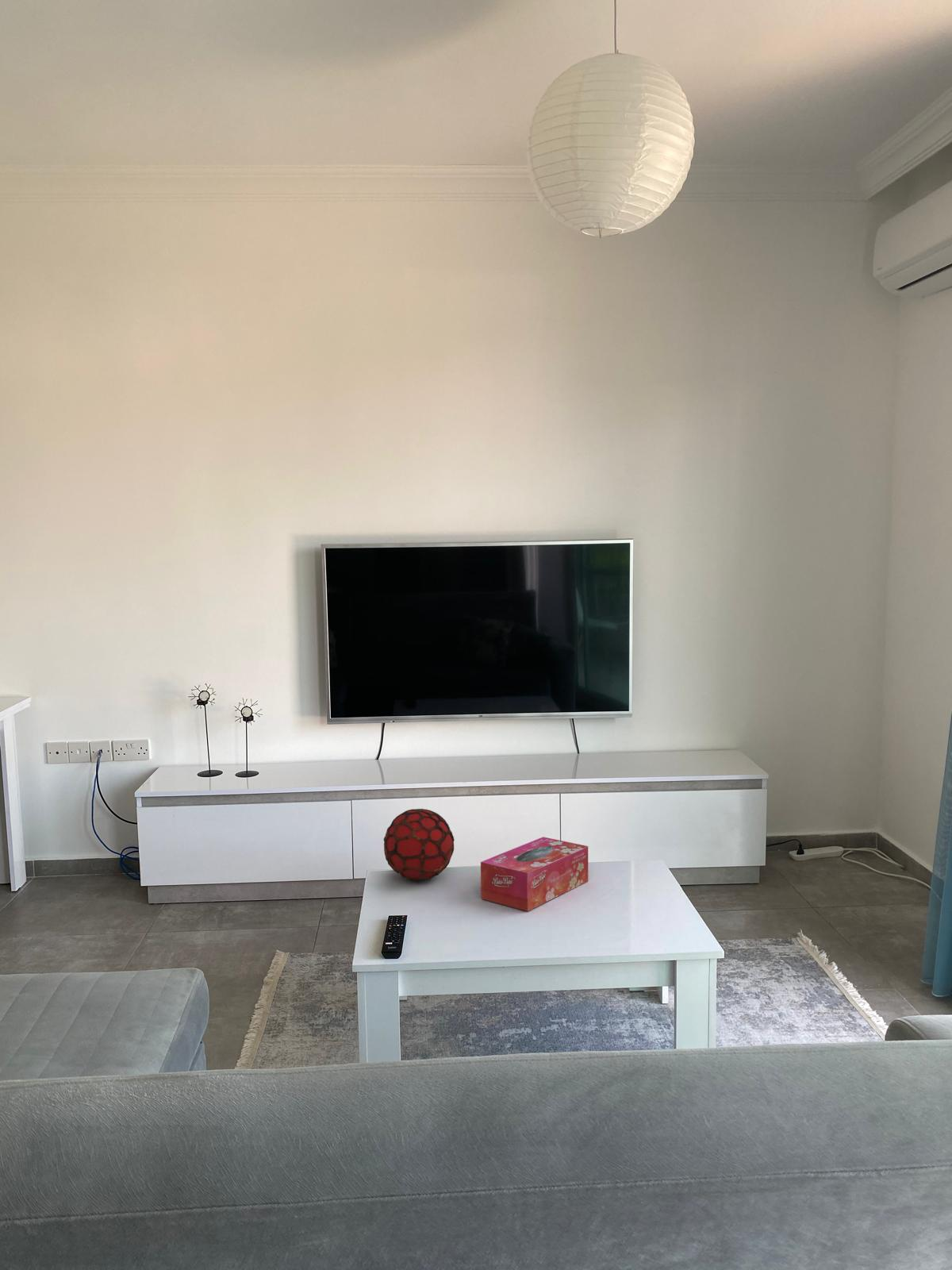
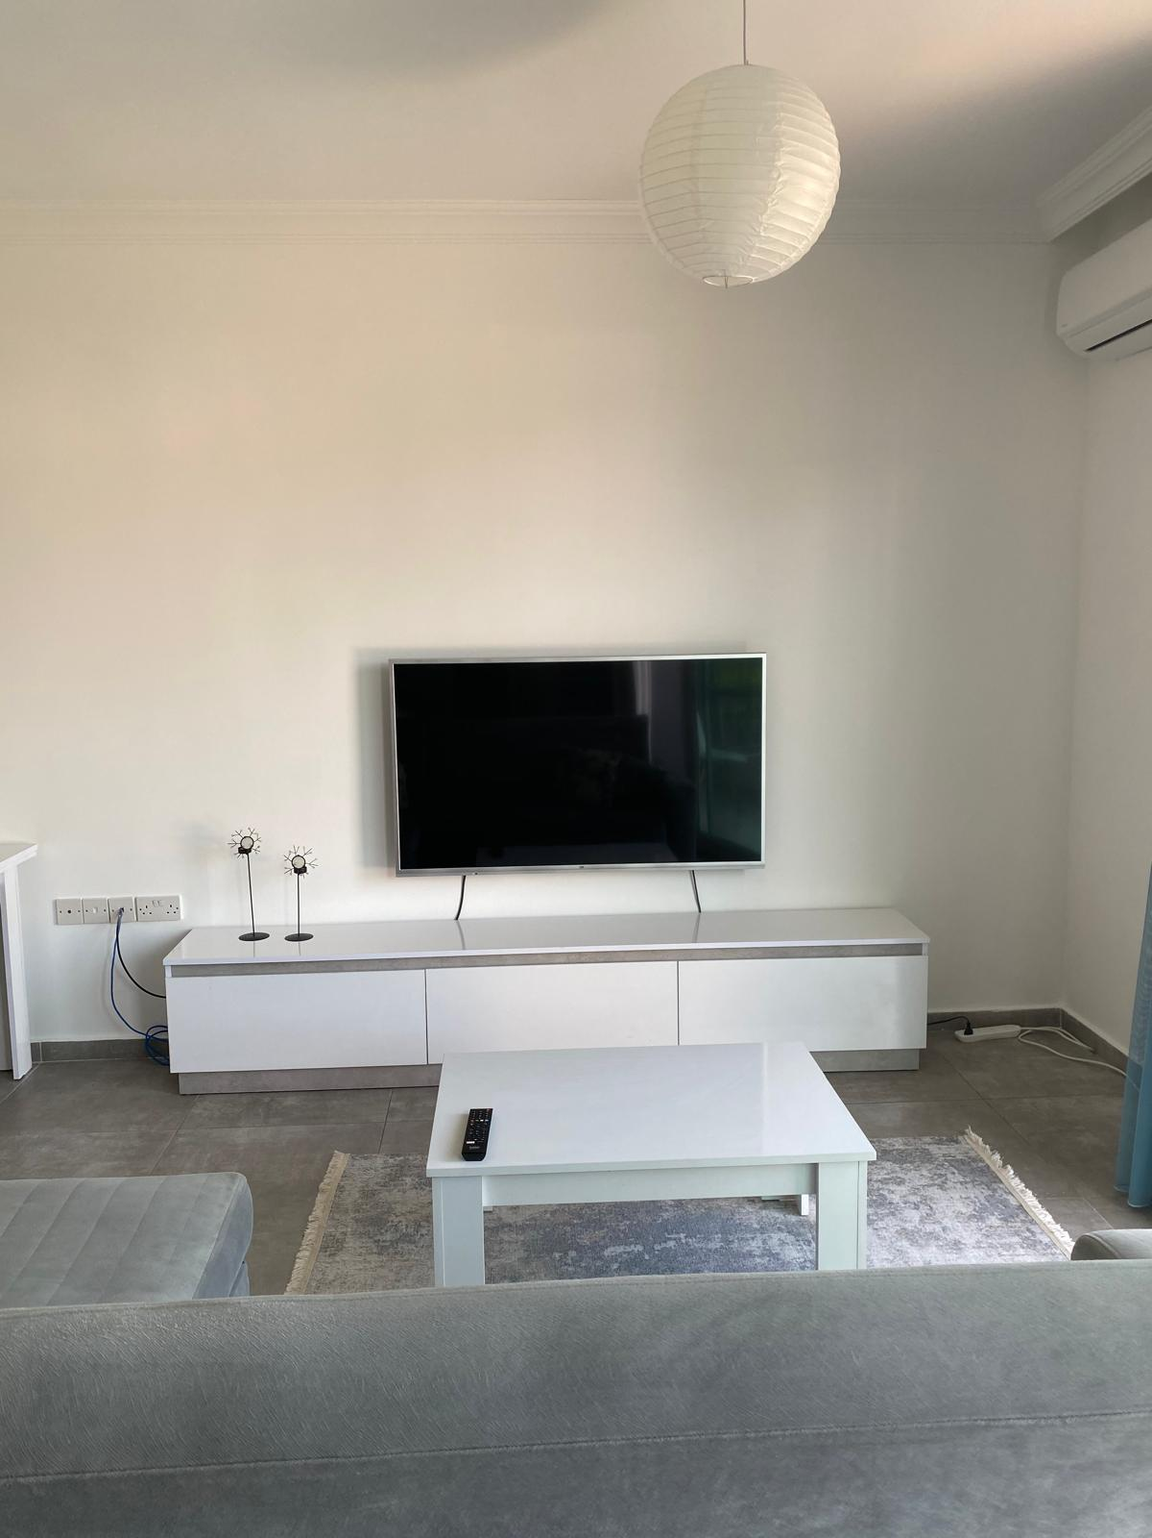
- decorative orb [383,808,455,882]
- tissue box [480,836,589,912]
